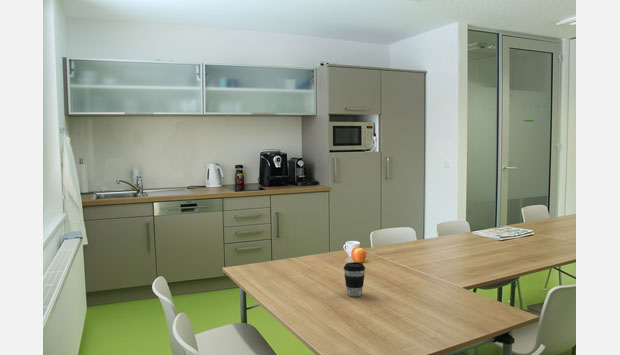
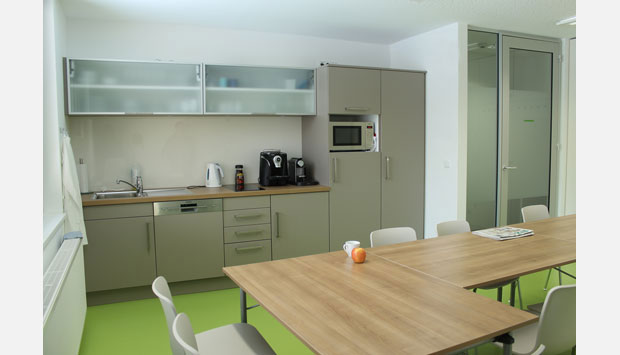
- coffee cup [343,261,366,297]
